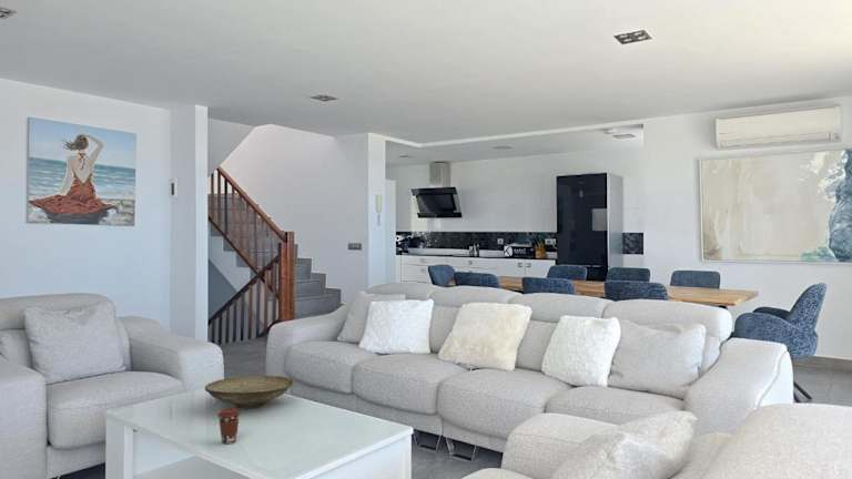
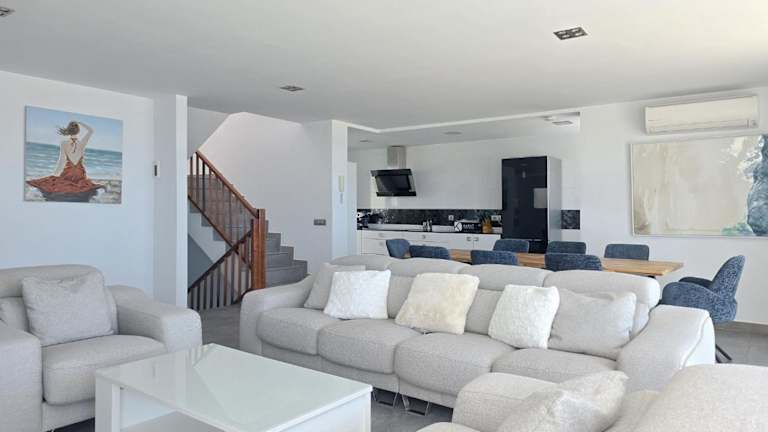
- decorative bowl [204,375,294,409]
- coffee cup [216,407,241,445]
